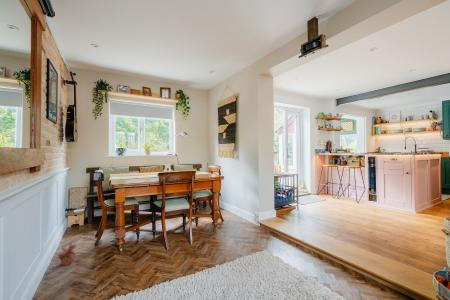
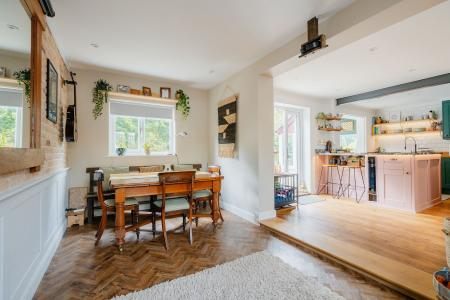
- potted plant [53,242,82,267]
